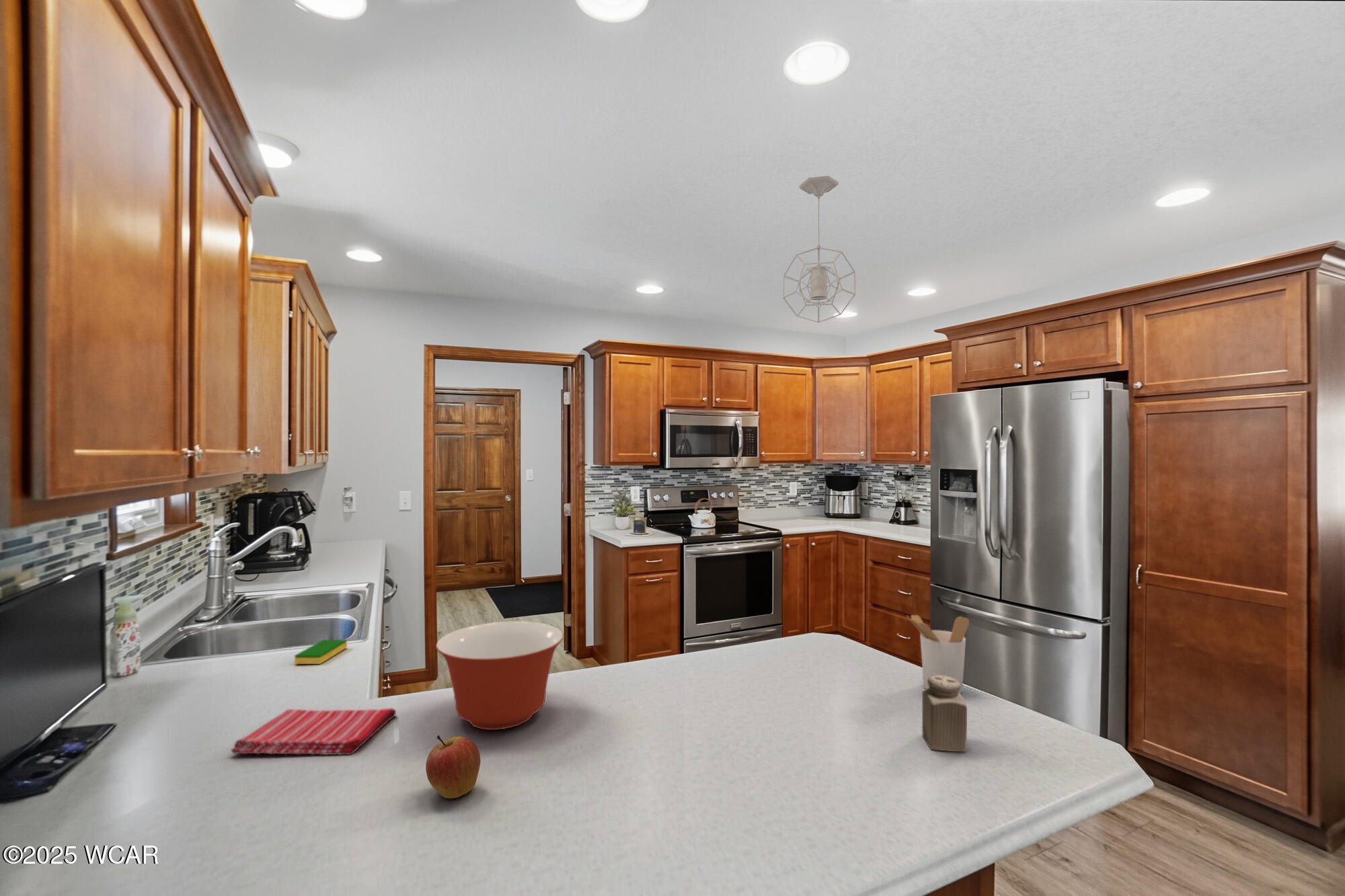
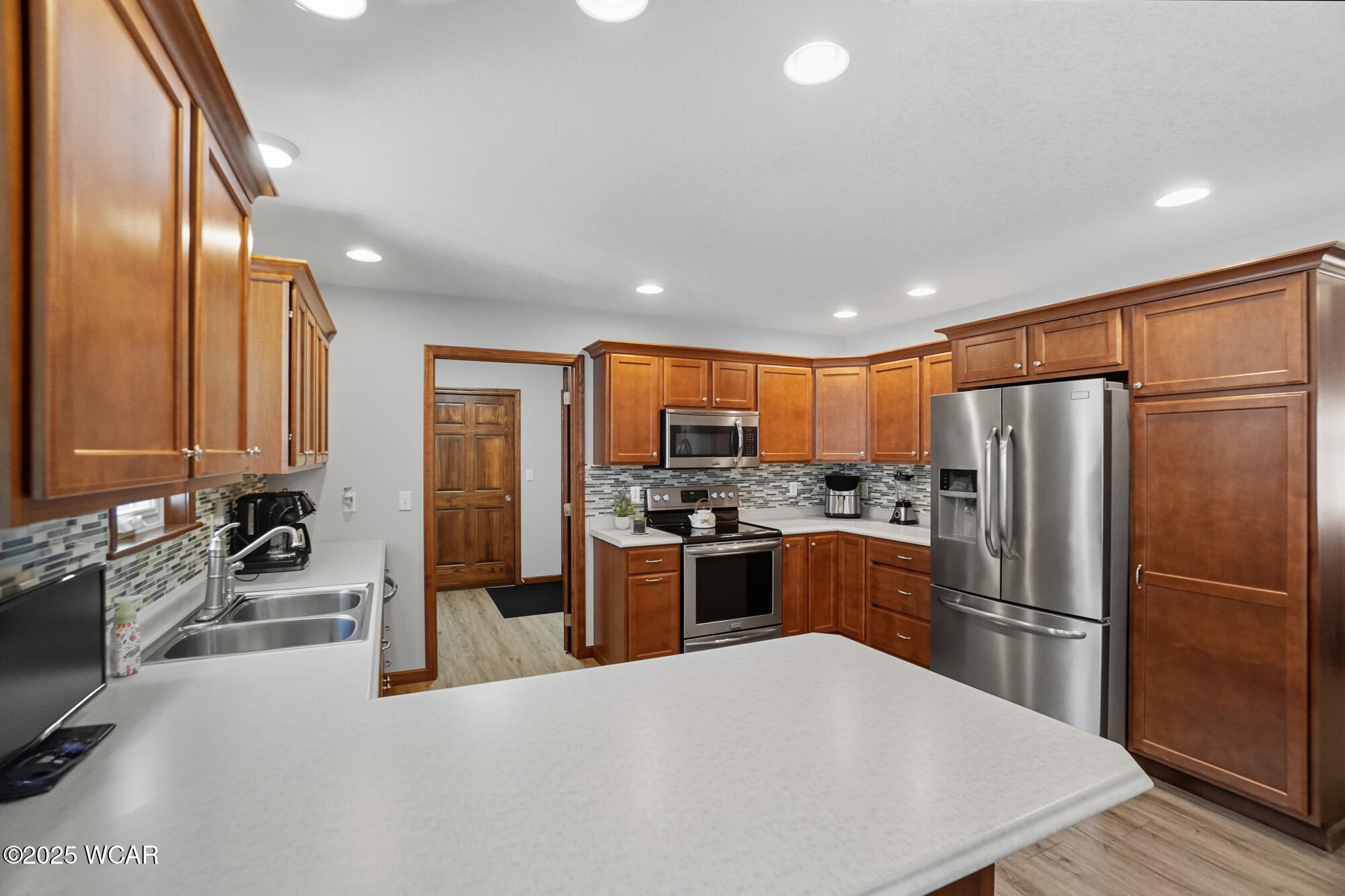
- mixing bowl [435,620,564,731]
- utensil holder [906,614,970,694]
- pendant light [782,175,856,323]
- apple [425,735,482,799]
- salt shaker [921,676,968,752]
- dish sponge [294,639,348,665]
- dish towel [230,708,397,756]
